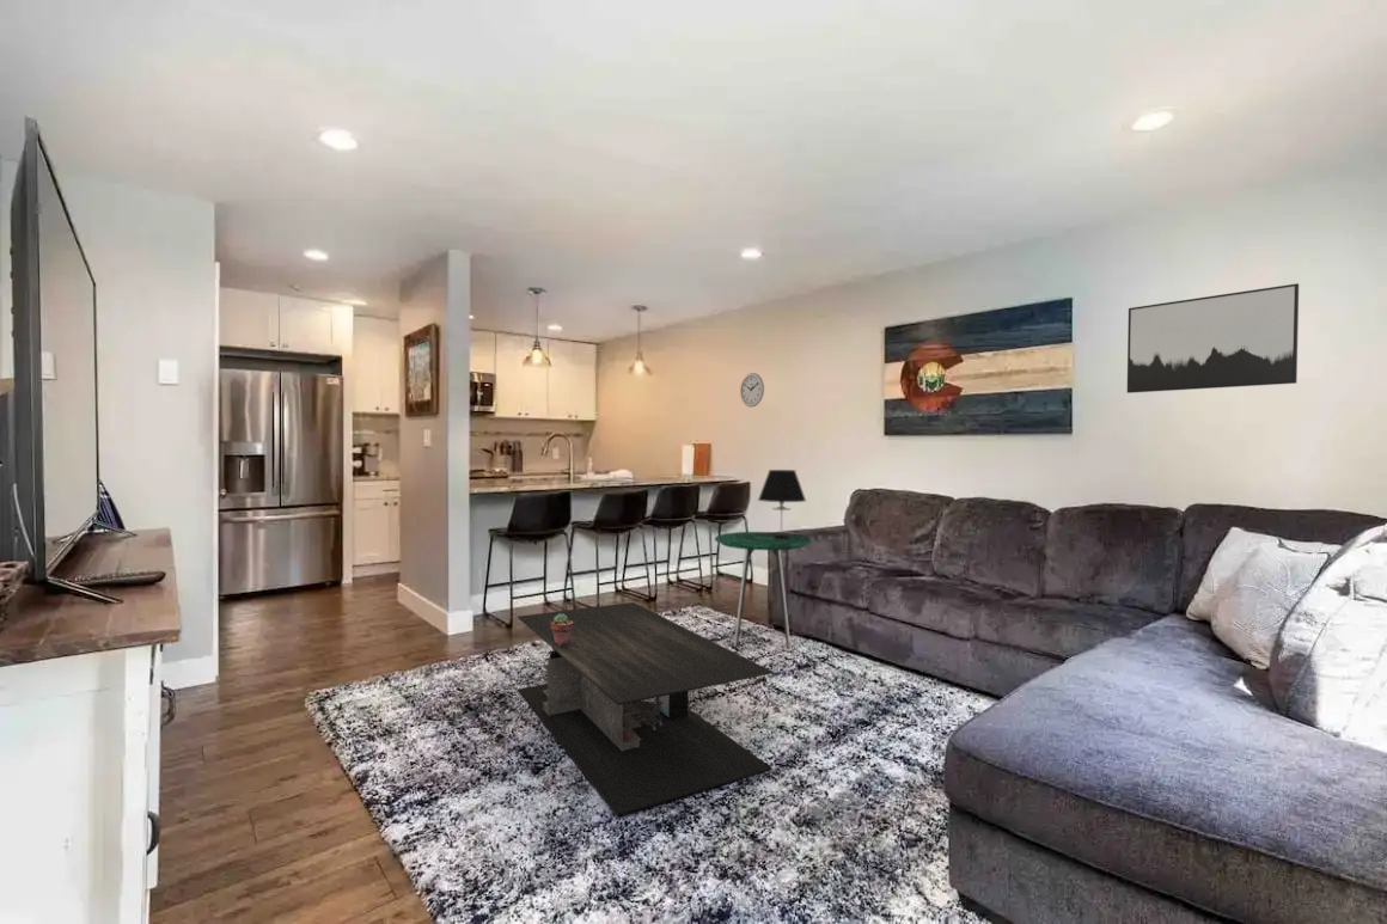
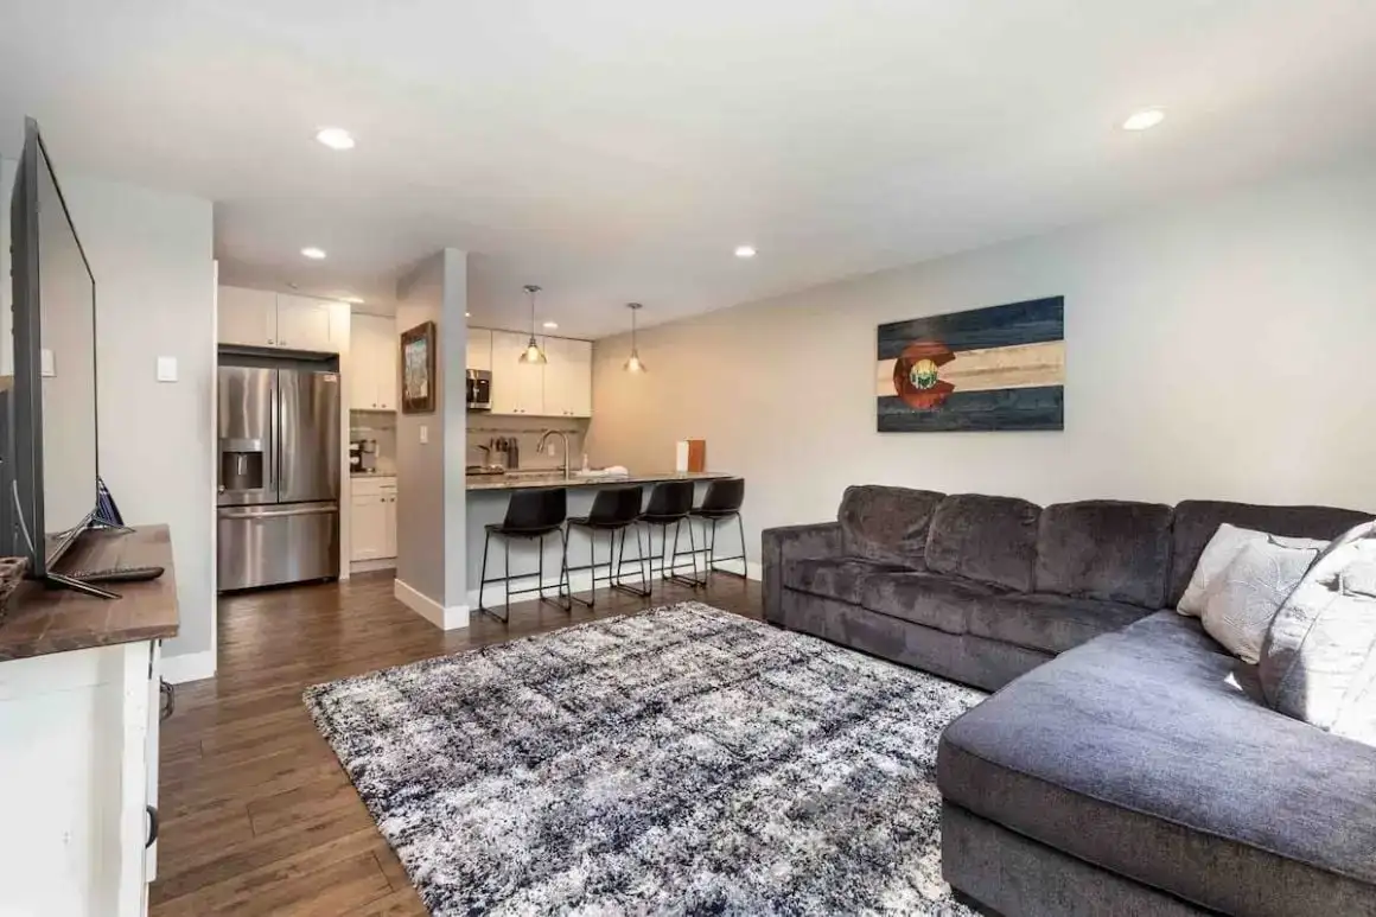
- side table [714,531,813,649]
- table lamp [757,469,807,539]
- coffee table [517,601,774,816]
- wall clock [739,372,765,409]
- wall art [1126,282,1300,394]
- potted succulent [551,613,573,645]
